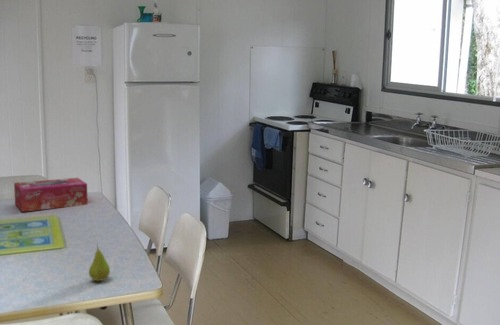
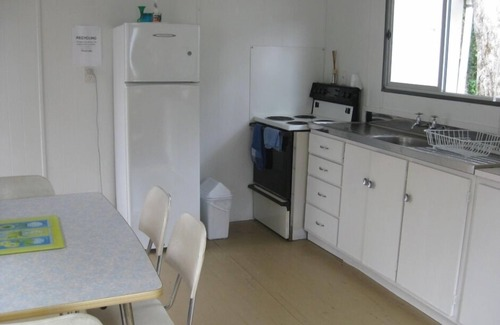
- fruit [88,243,111,282]
- tissue box [13,177,88,213]
